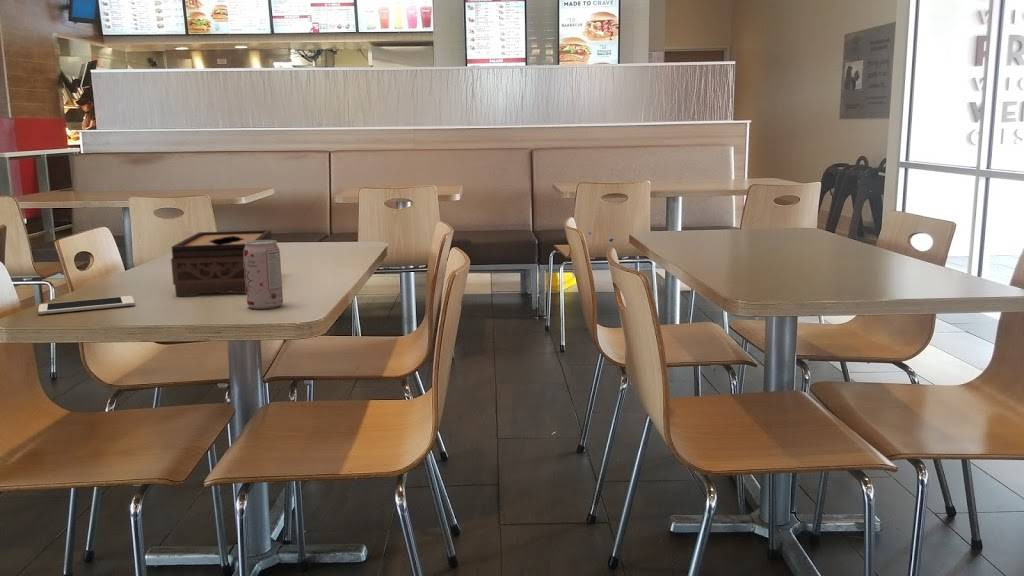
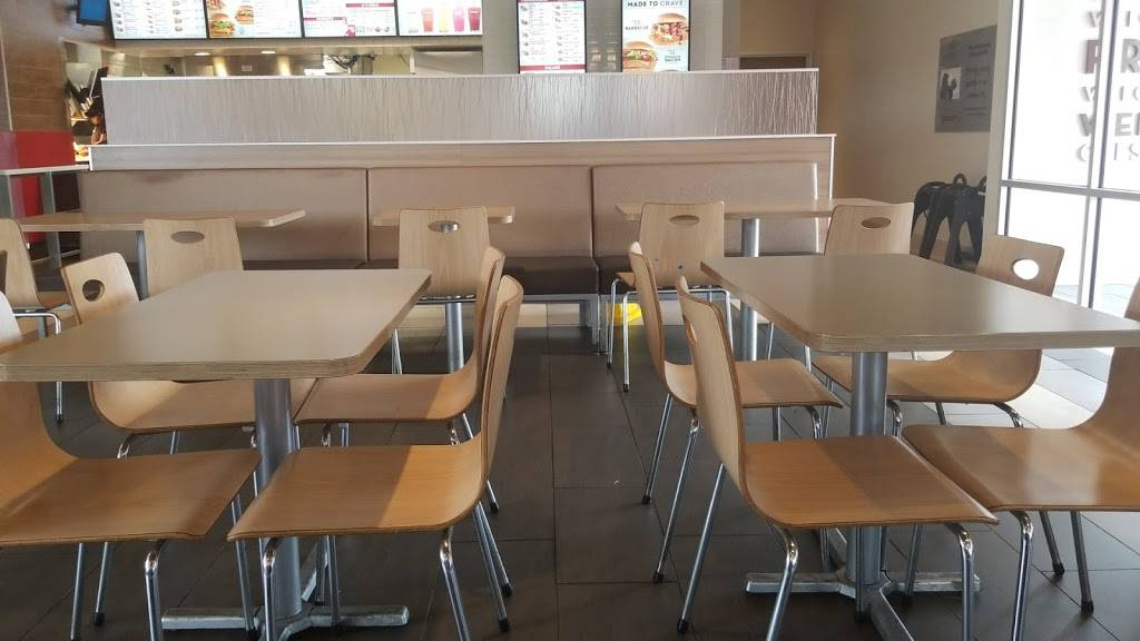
- beverage can [244,239,284,310]
- cell phone [37,295,136,315]
- tissue box [170,229,273,297]
